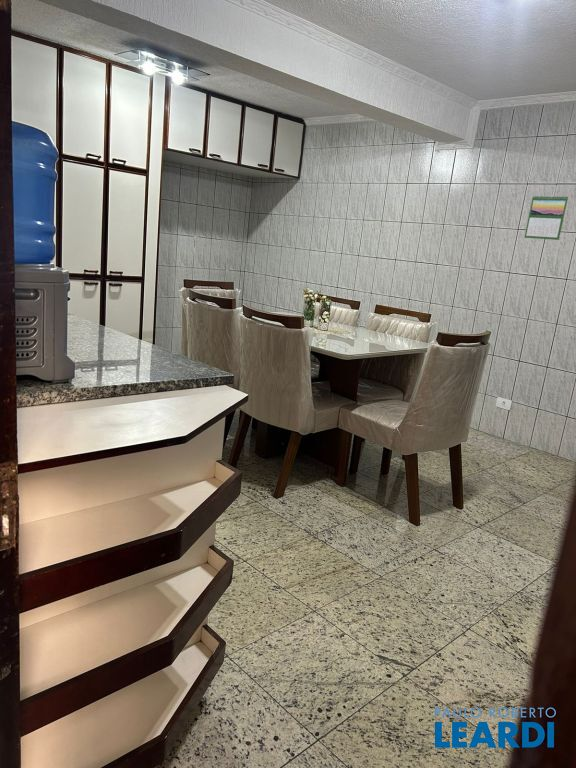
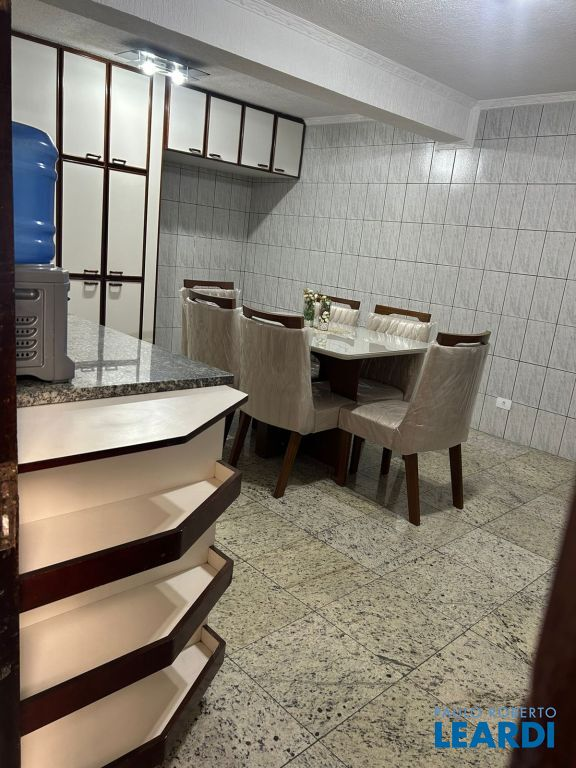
- calendar [523,194,569,241]
